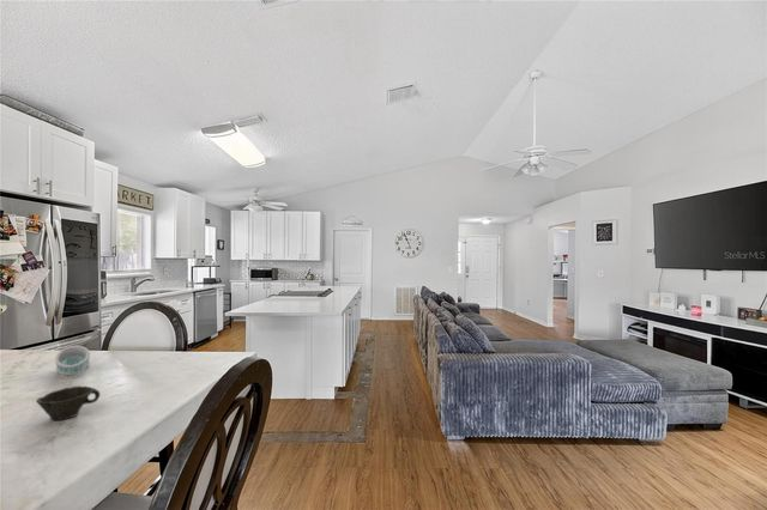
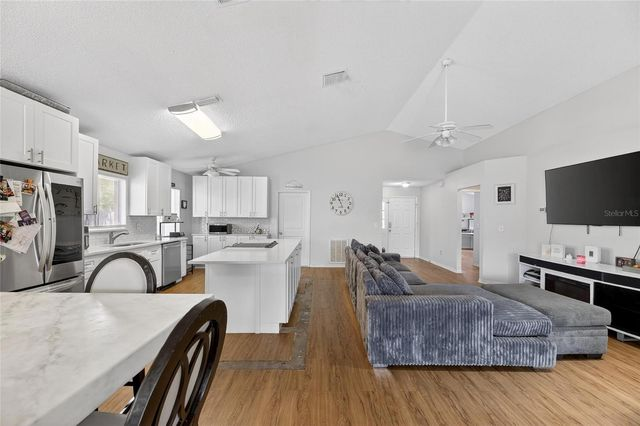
- napkin ring [54,345,91,377]
- cup [35,384,101,421]
